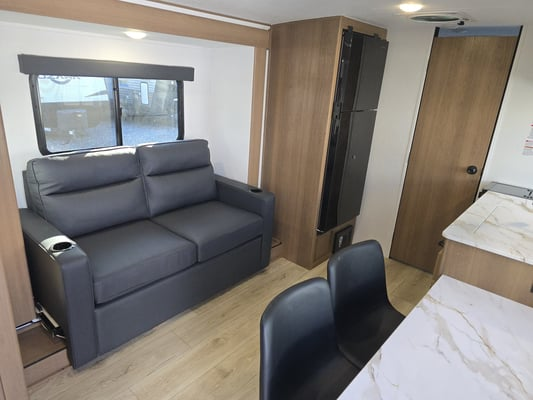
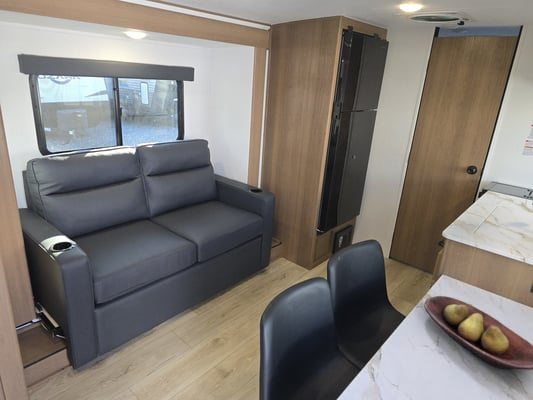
+ fruit bowl [423,295,533,371]
